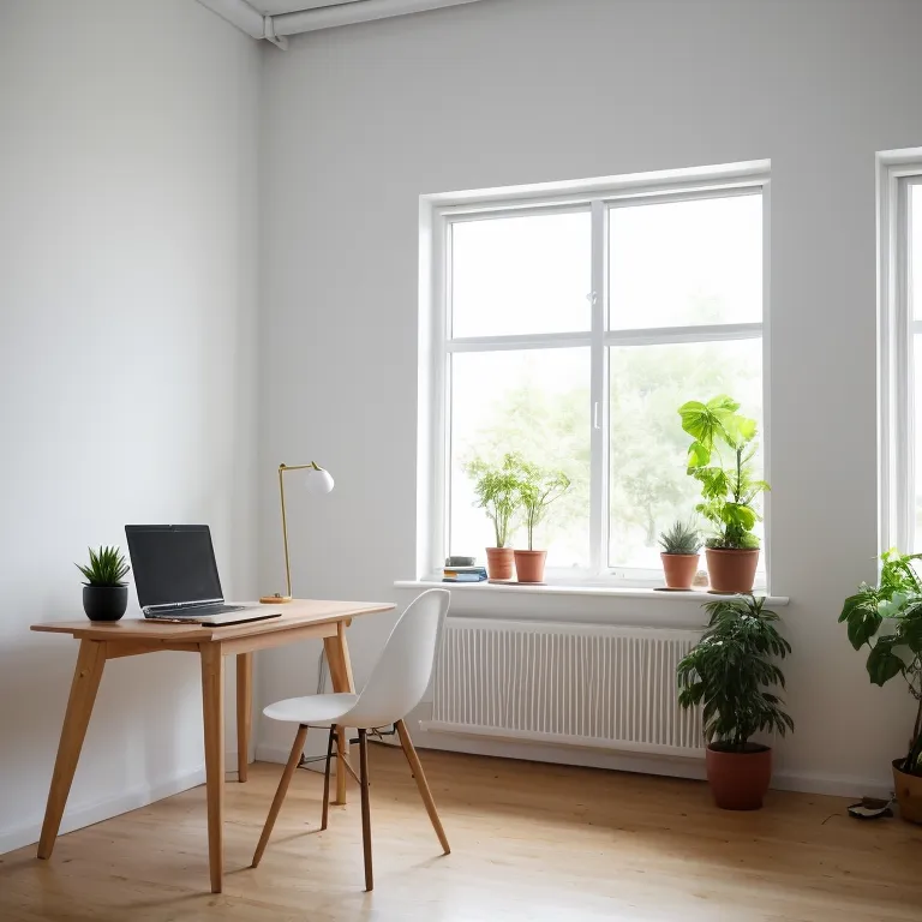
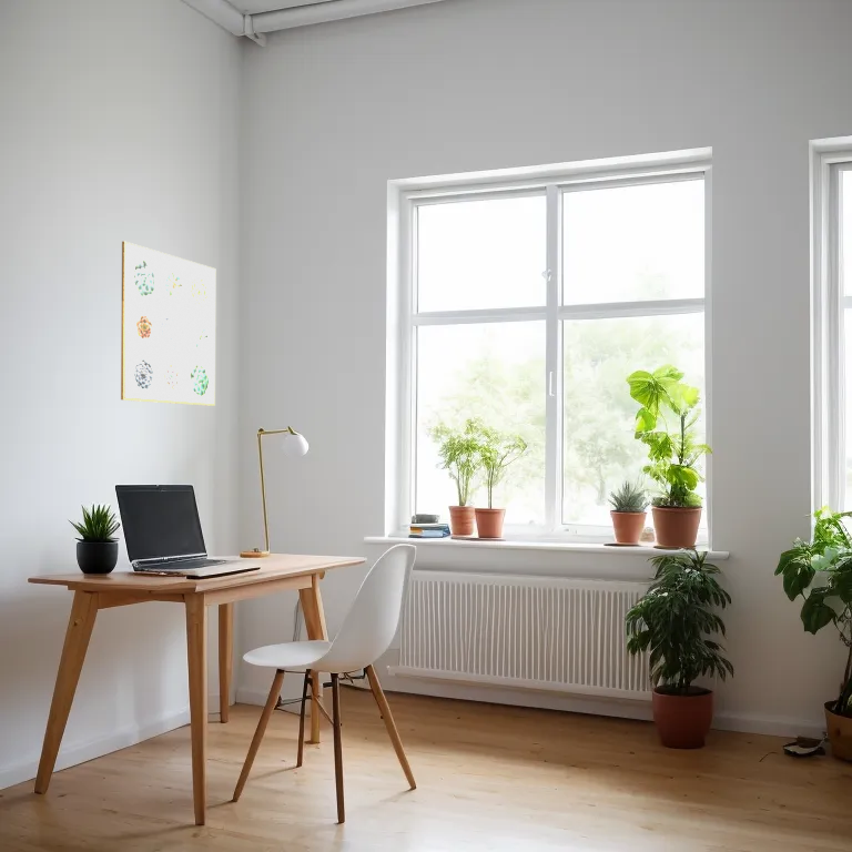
+ wall art [120,240,216,407]
